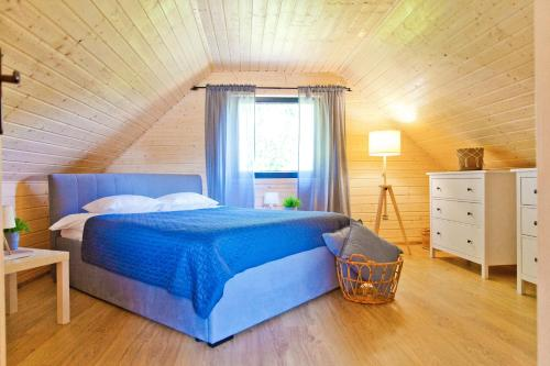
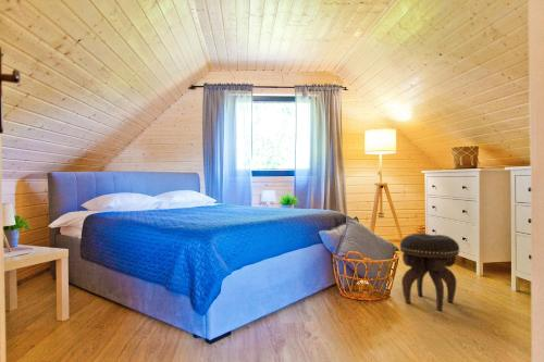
+ footstool [398,233,460,312]
